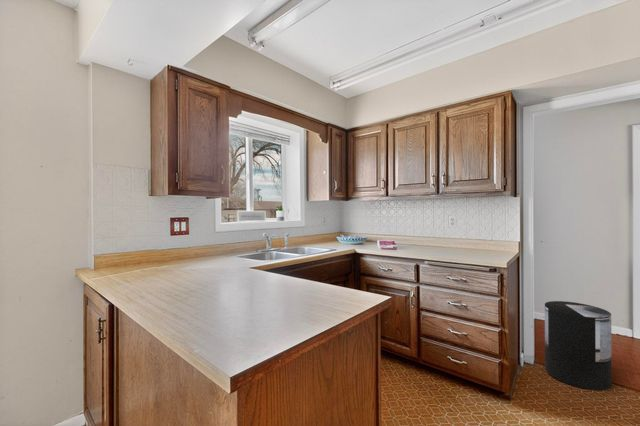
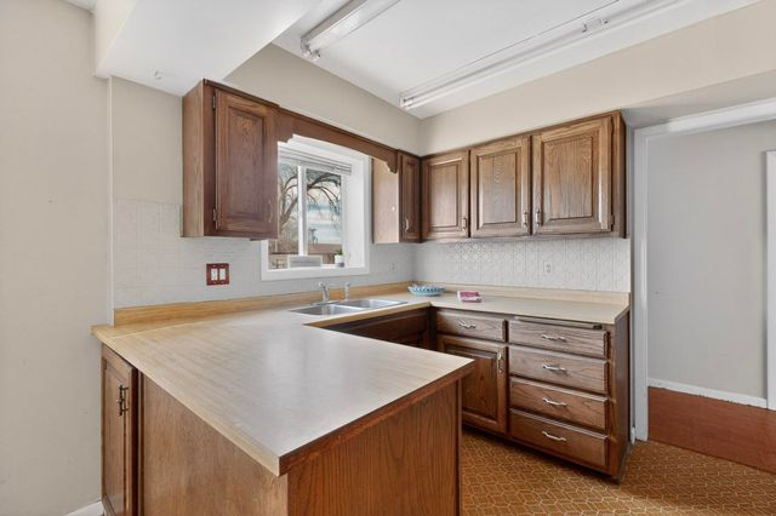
- trash can [544,300,613,391]
